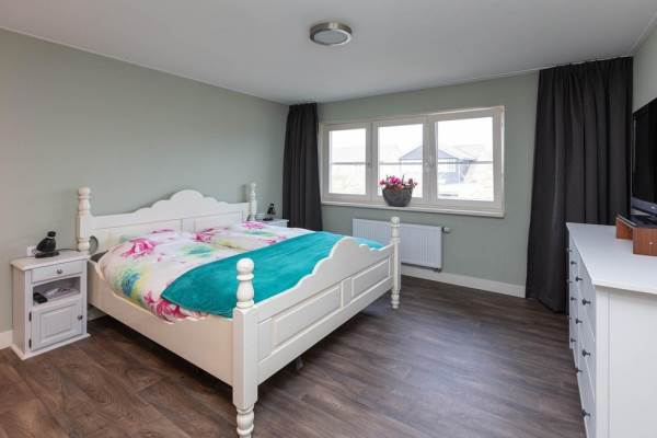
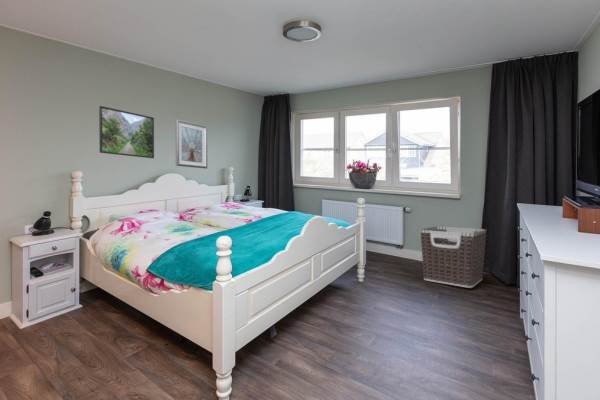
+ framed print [98,105,155,159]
+ picture frame [174,118,208,170]
+ clothes hamper [419,225,487,289]
